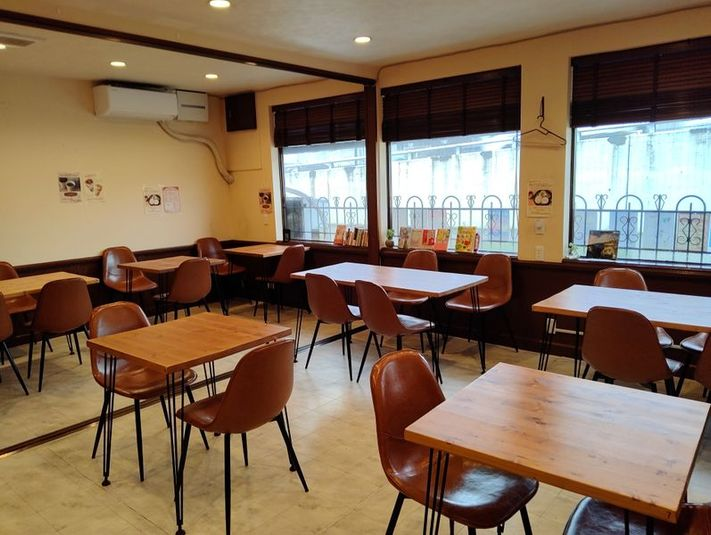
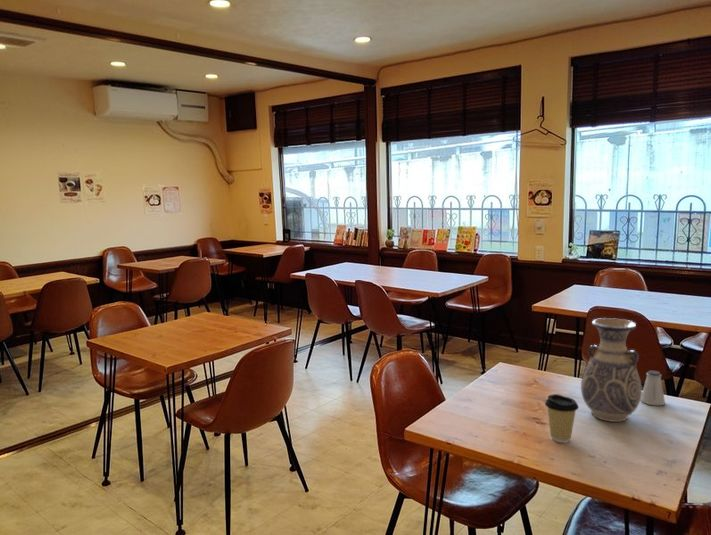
+ vase [580,317,643,423]
+ saltshaker [640,370,666,406]
+ coffee cup [544,393,580,443]
